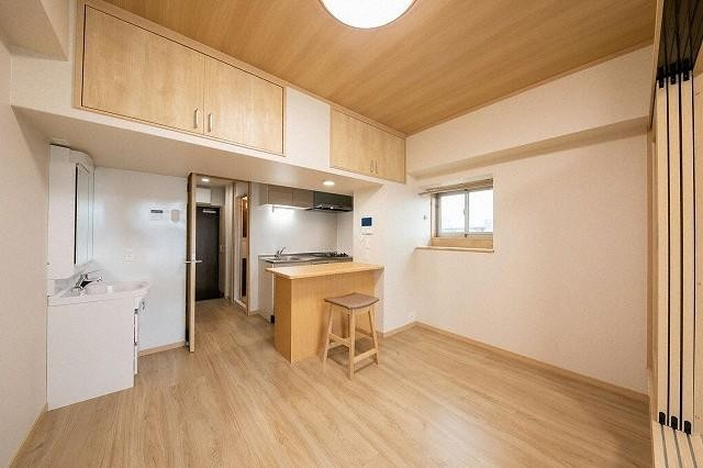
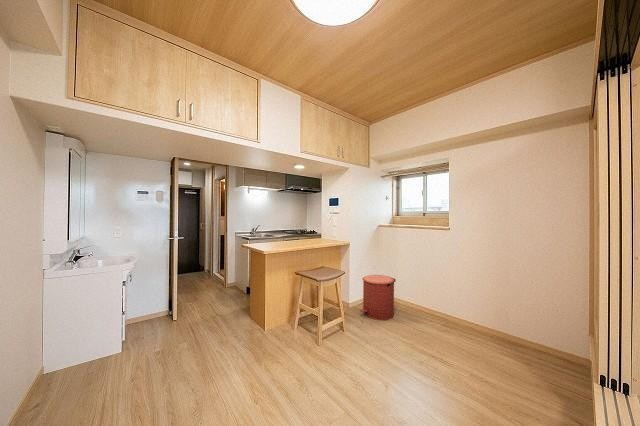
+ trash can [359,274,397,321]
